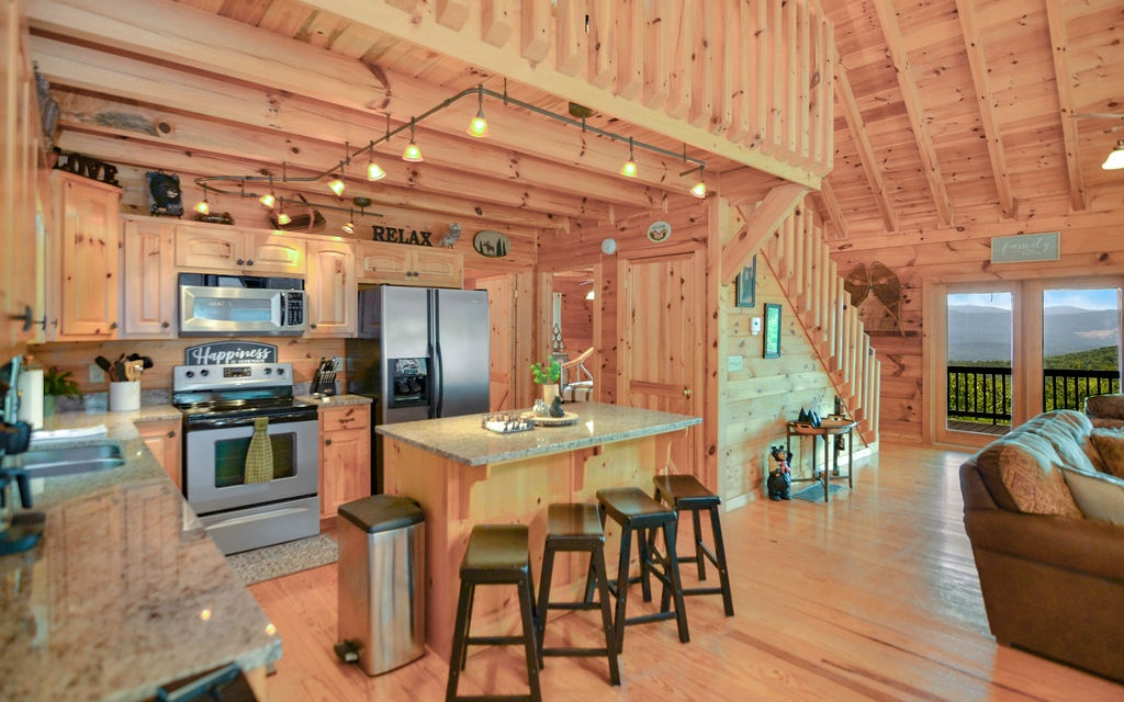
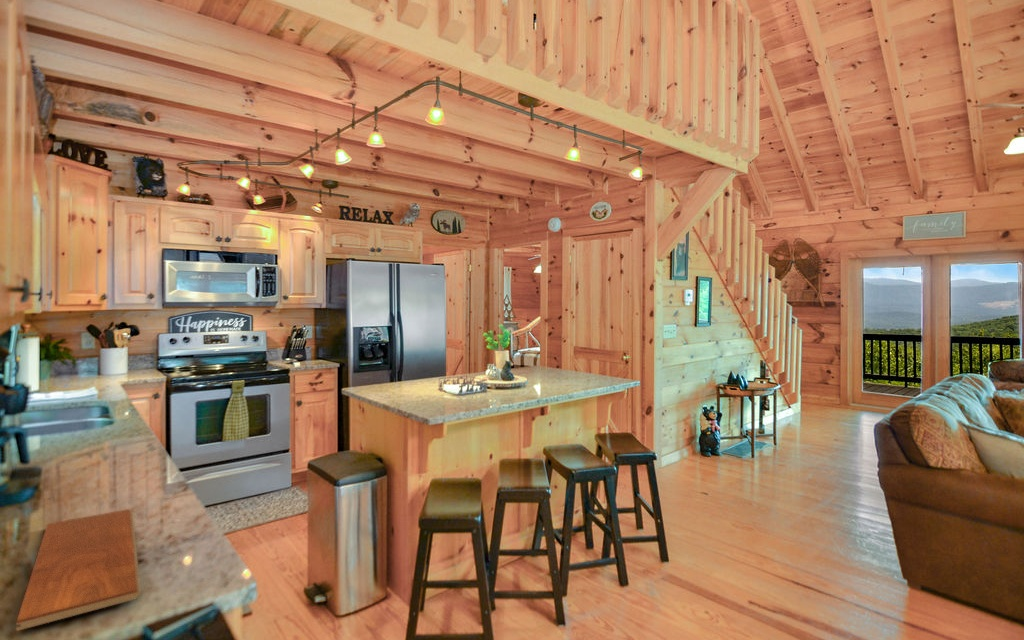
+ chopping board [15,508,142,632]
